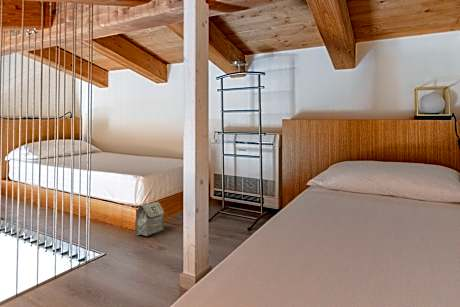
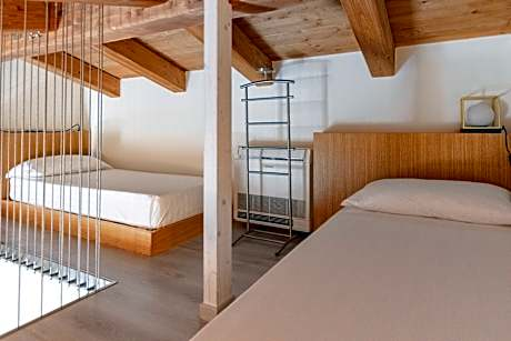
- bag [135,201,165,237]
